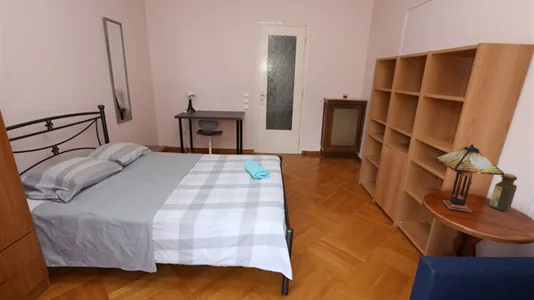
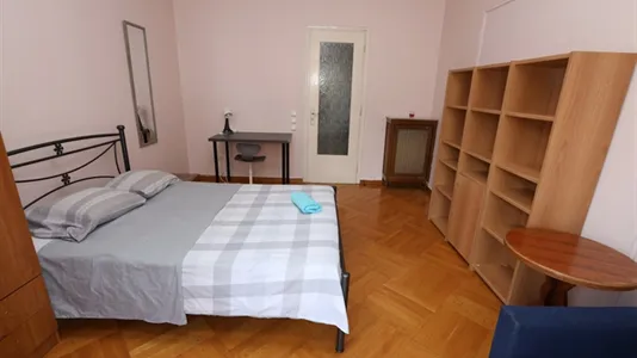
- table lamp [435,143,505,214]
- bottle [488,172,518,212]
